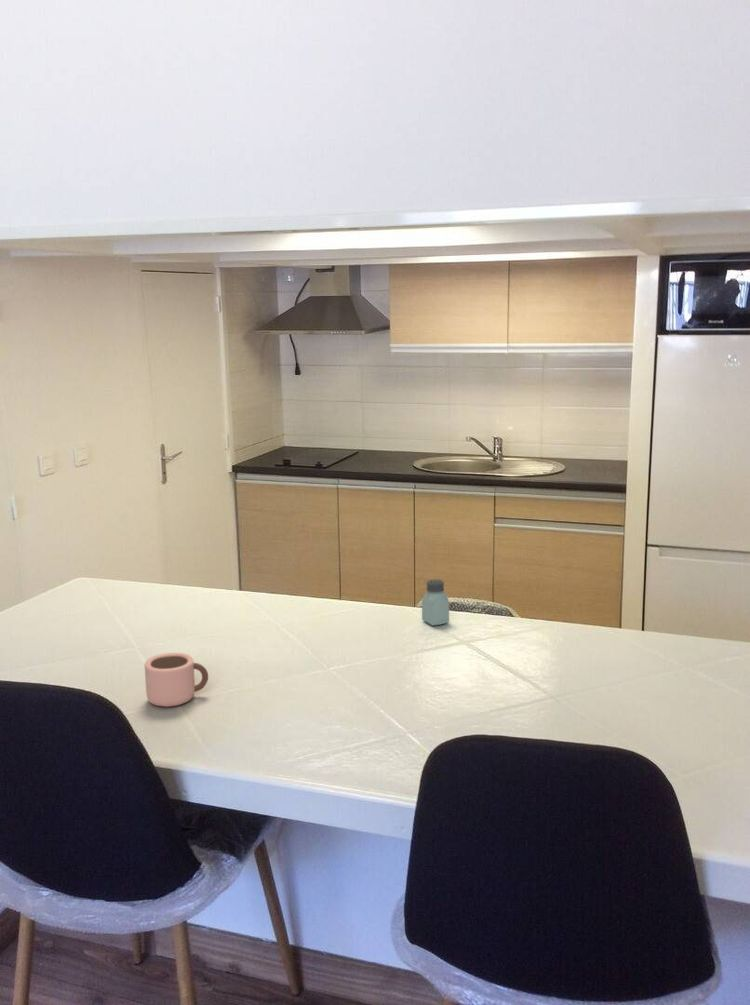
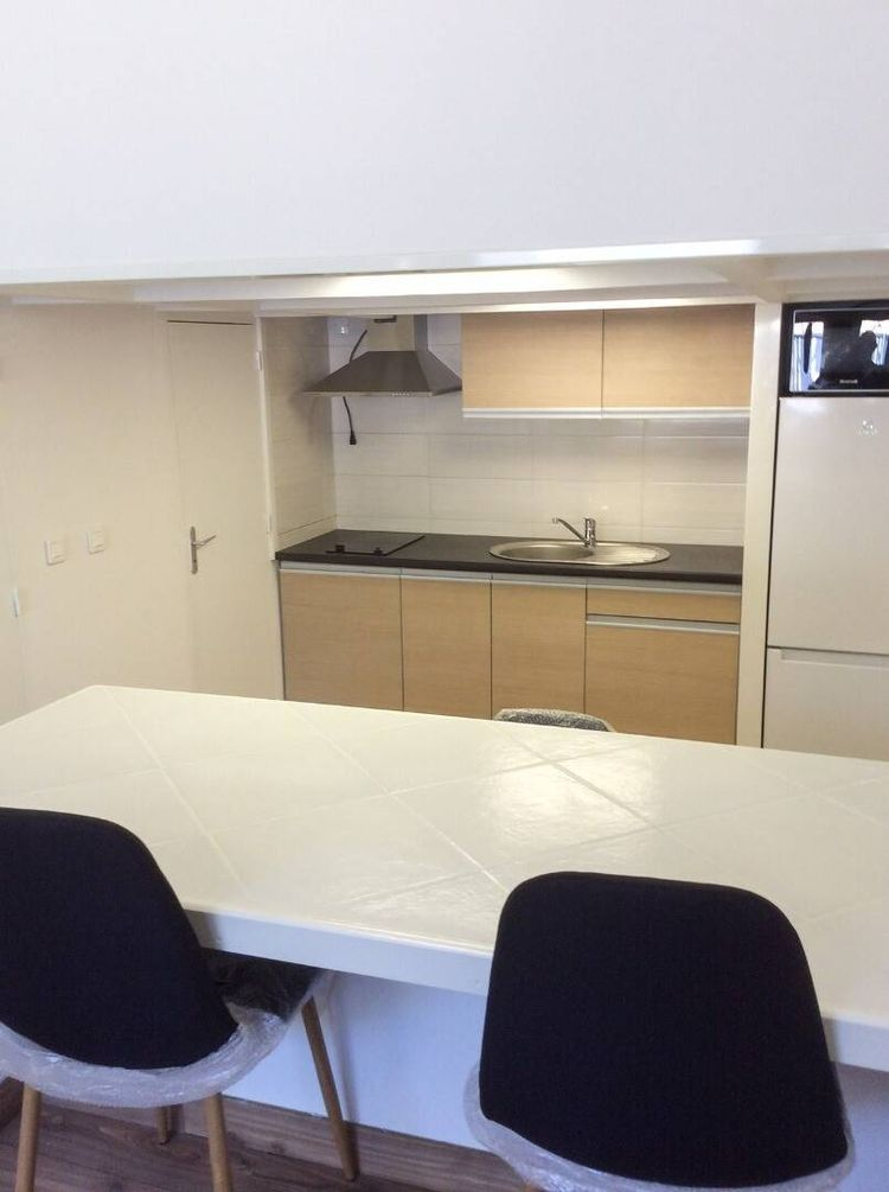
- saltshaker [421,579,450,627]
- mug [143,652,209,708]
